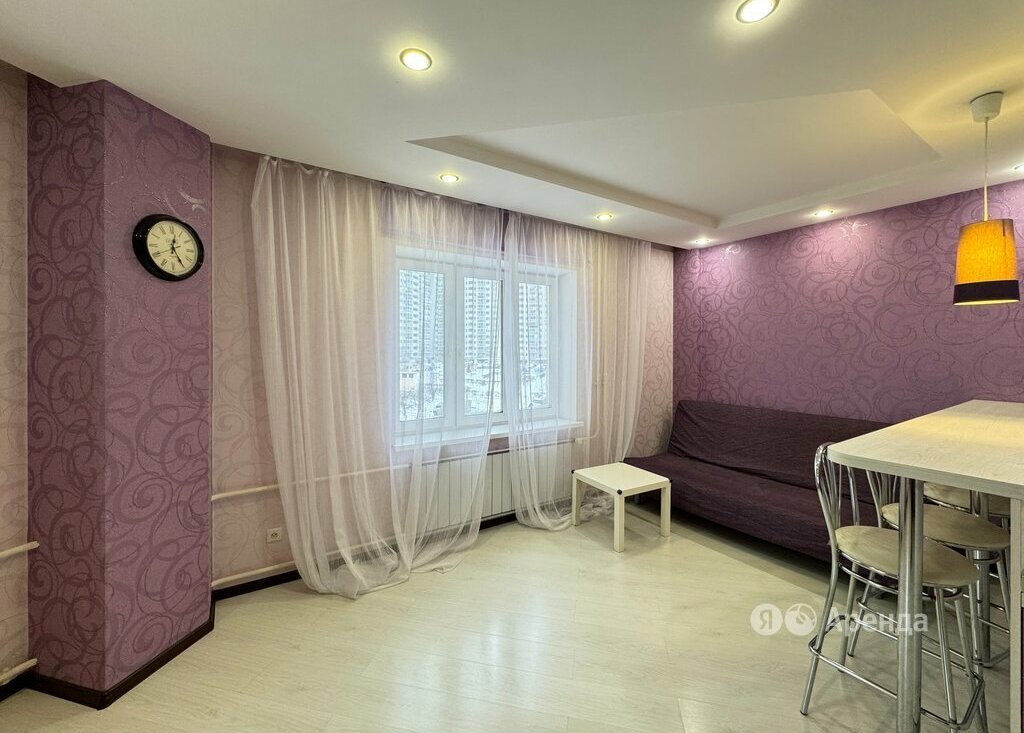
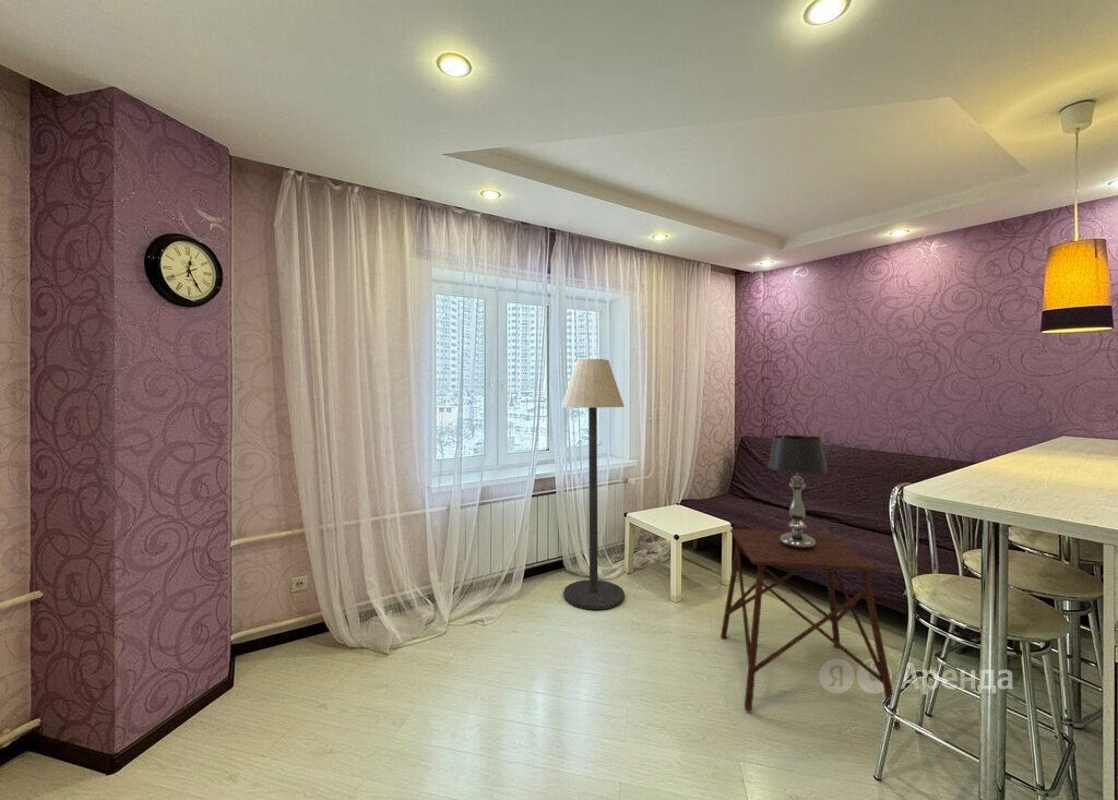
+ side table [719,528,901,728]
+ table lamp [768,434,829,550]
+ floor lamp [560,358,626,610]
